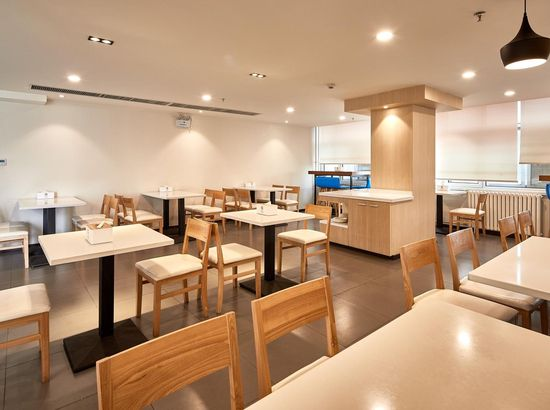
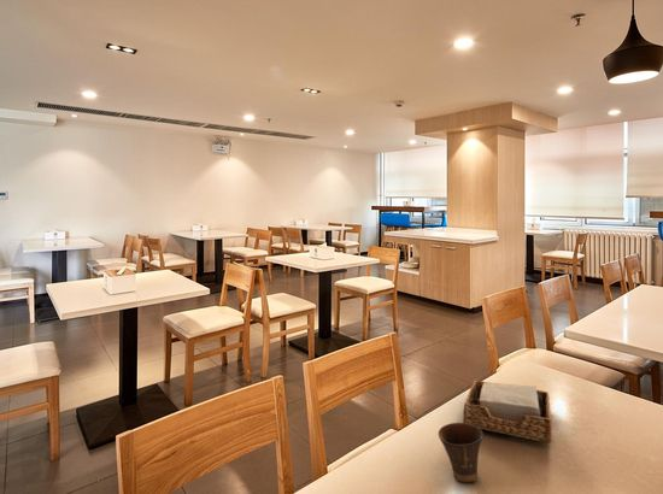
+ napkin holder [463,380,553,445]
+ cup [438,422,483,483]
